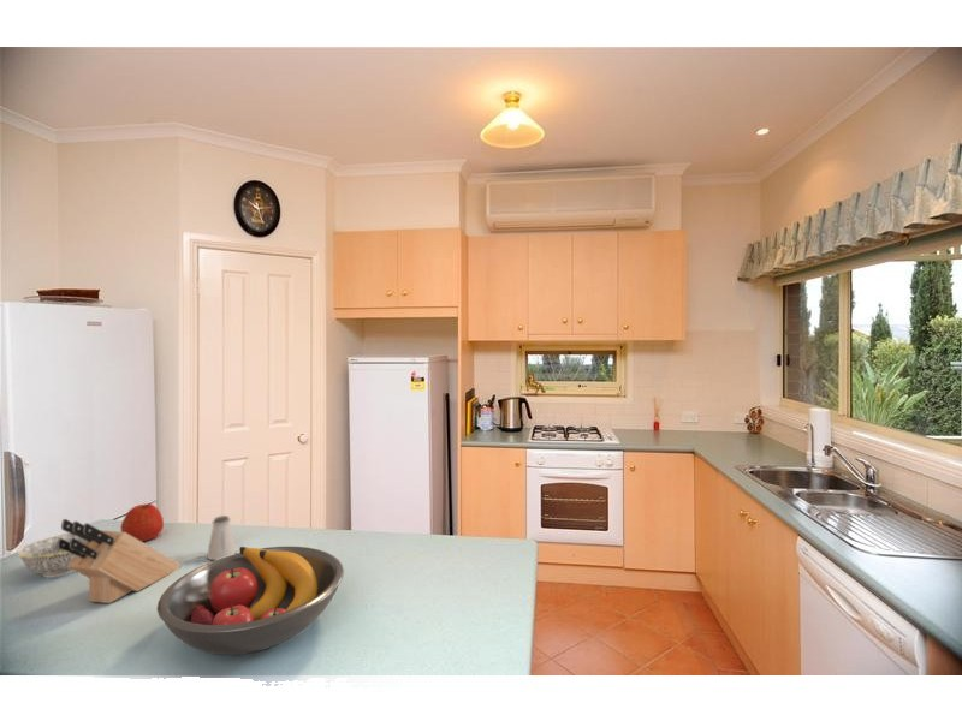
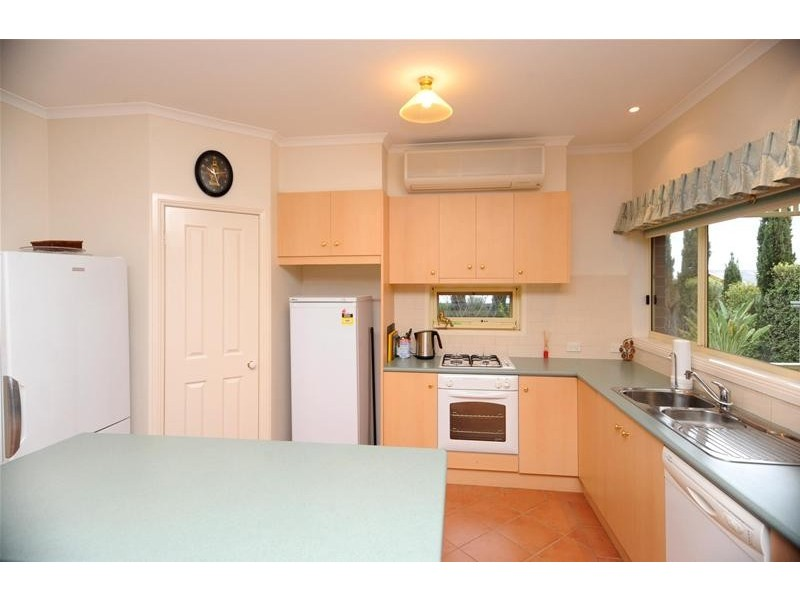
- bowl [17,532,87,579]
- fruit bowl [156,546,345,656]
- saltshaker [206,514,238,561]
- apple [119,502,165,542]
- knife block [58,518,182,604]
